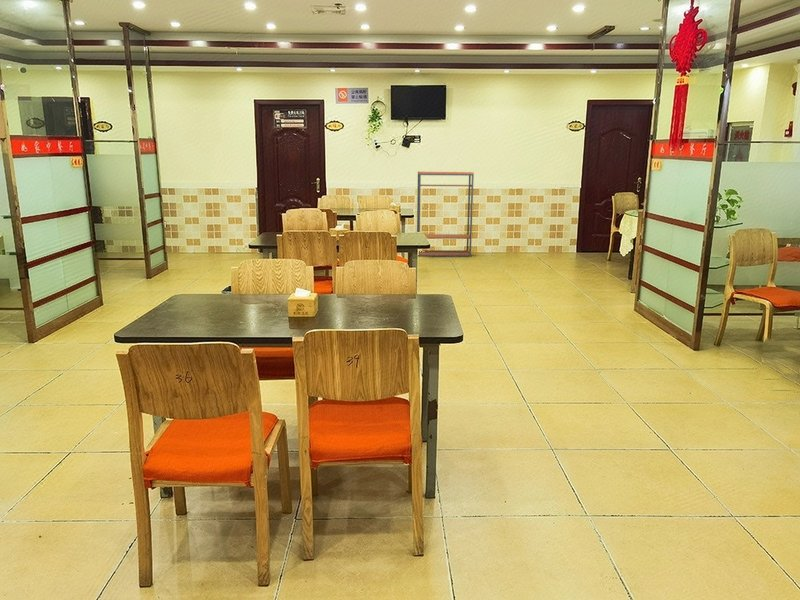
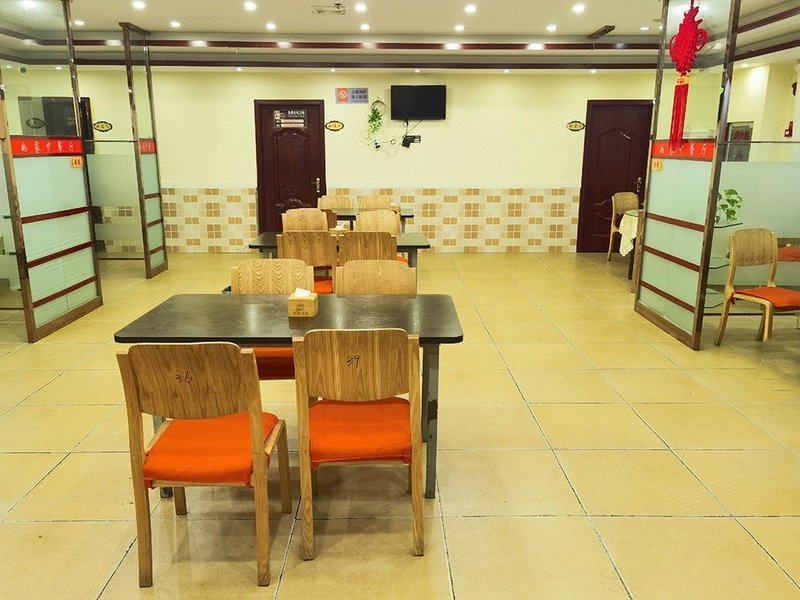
- shelving unit [416,170,475,258]
